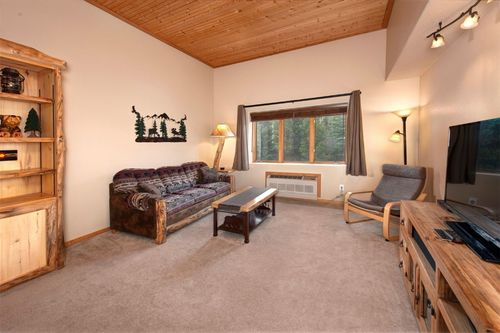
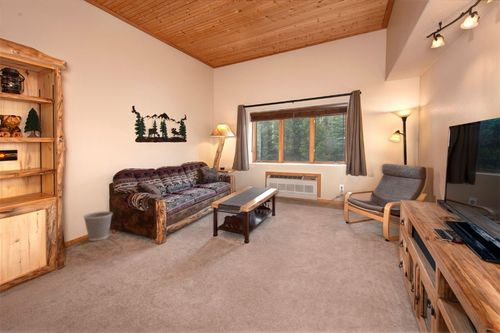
+ wastebasket [82,211,114,242]
